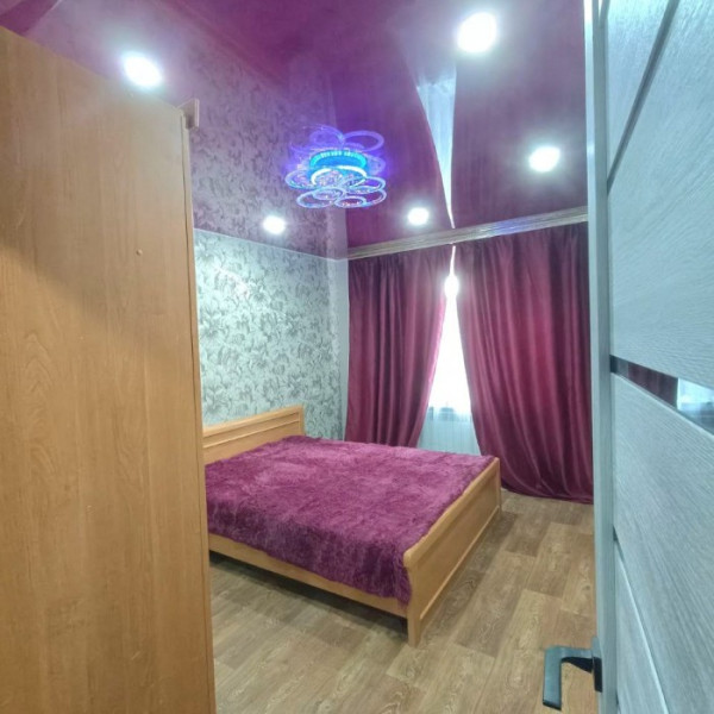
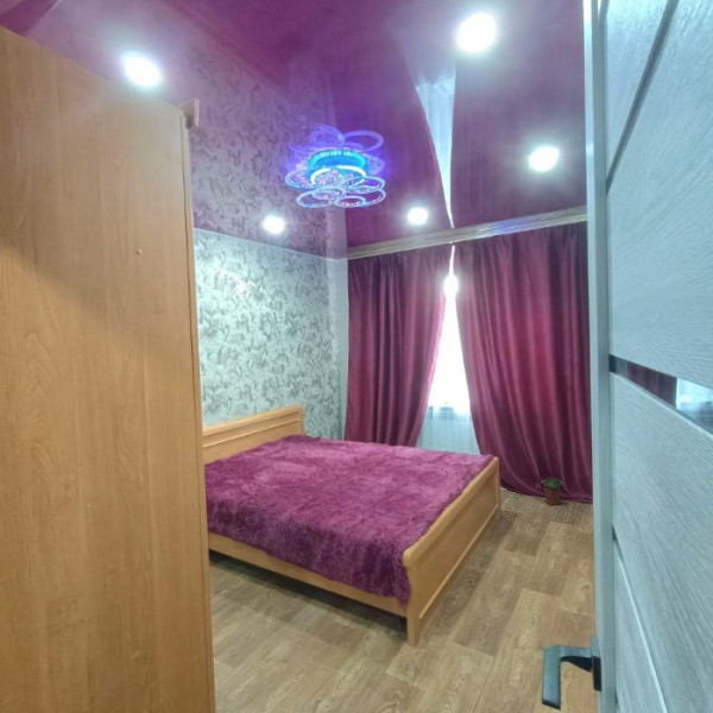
+ potted plant [538,477,566,506]
